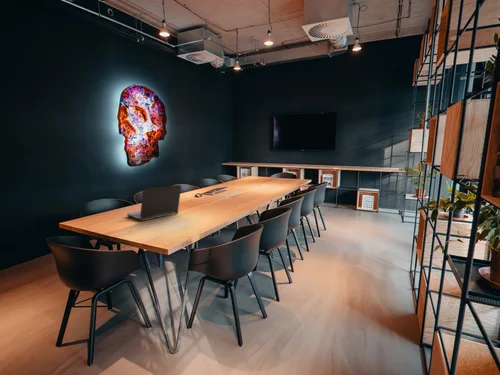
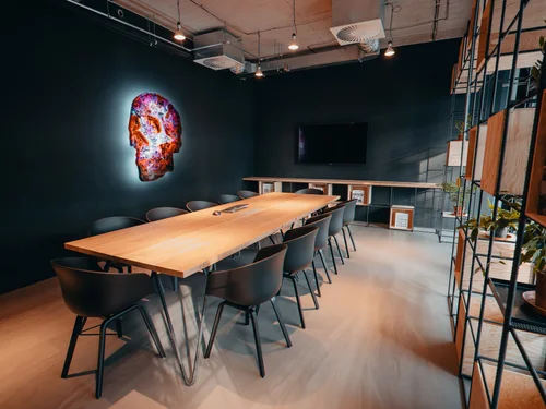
- laptop computer [126,184,182,222]
